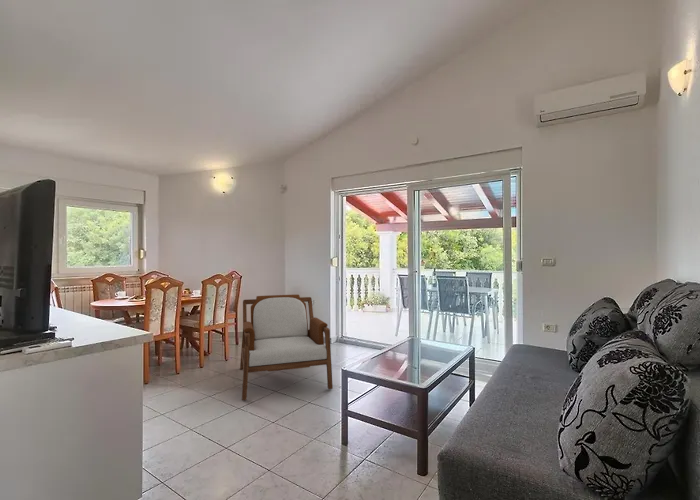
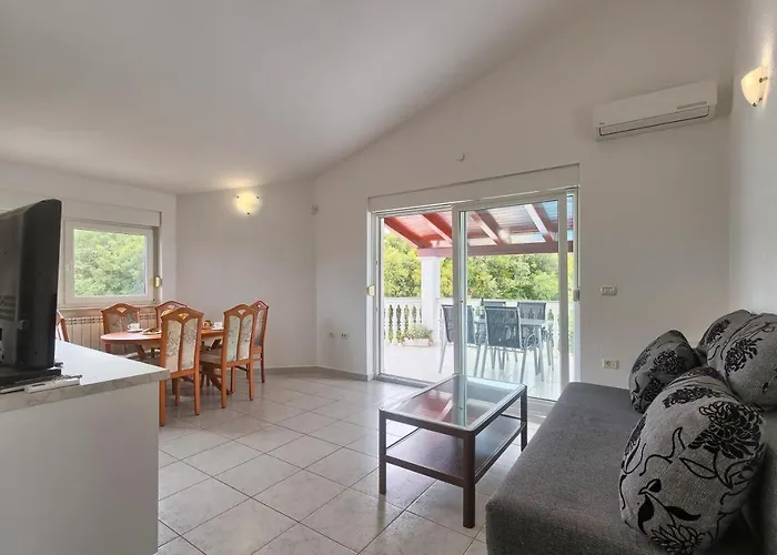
- armchair [239,294,334,401]
